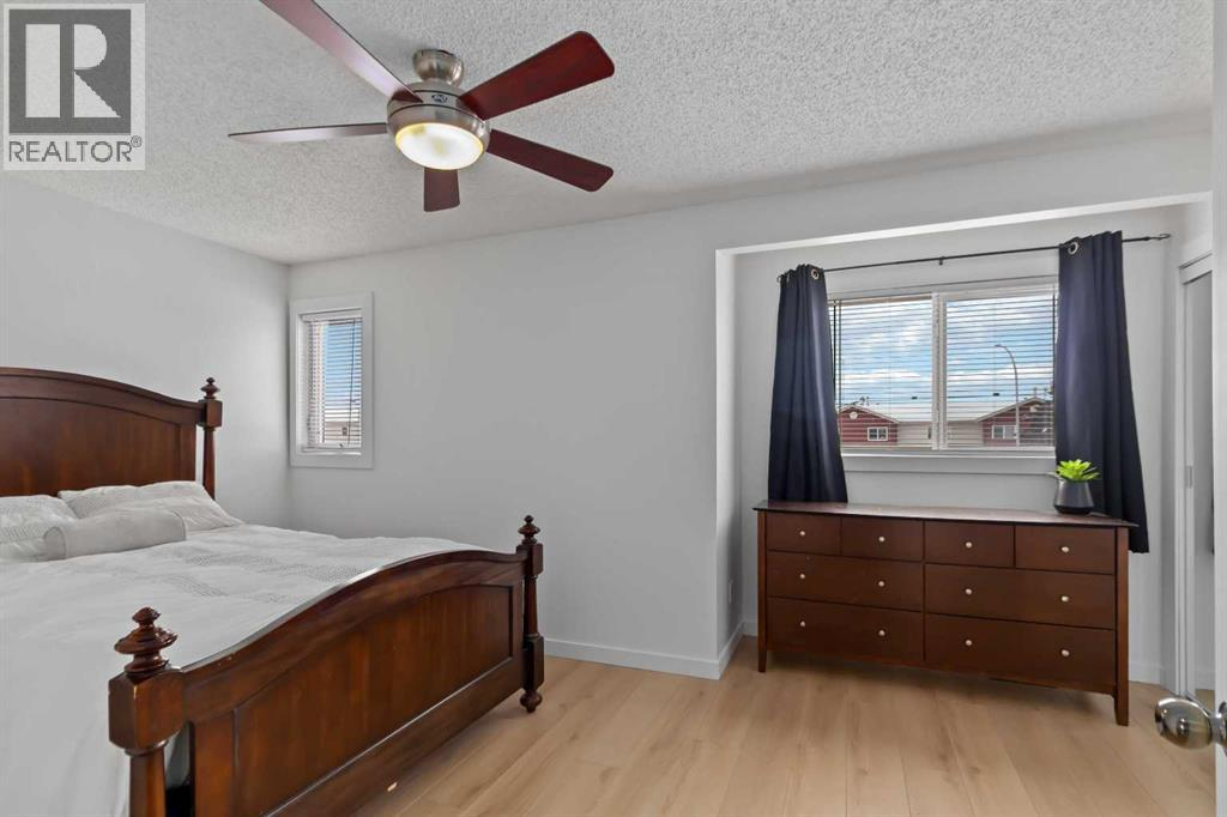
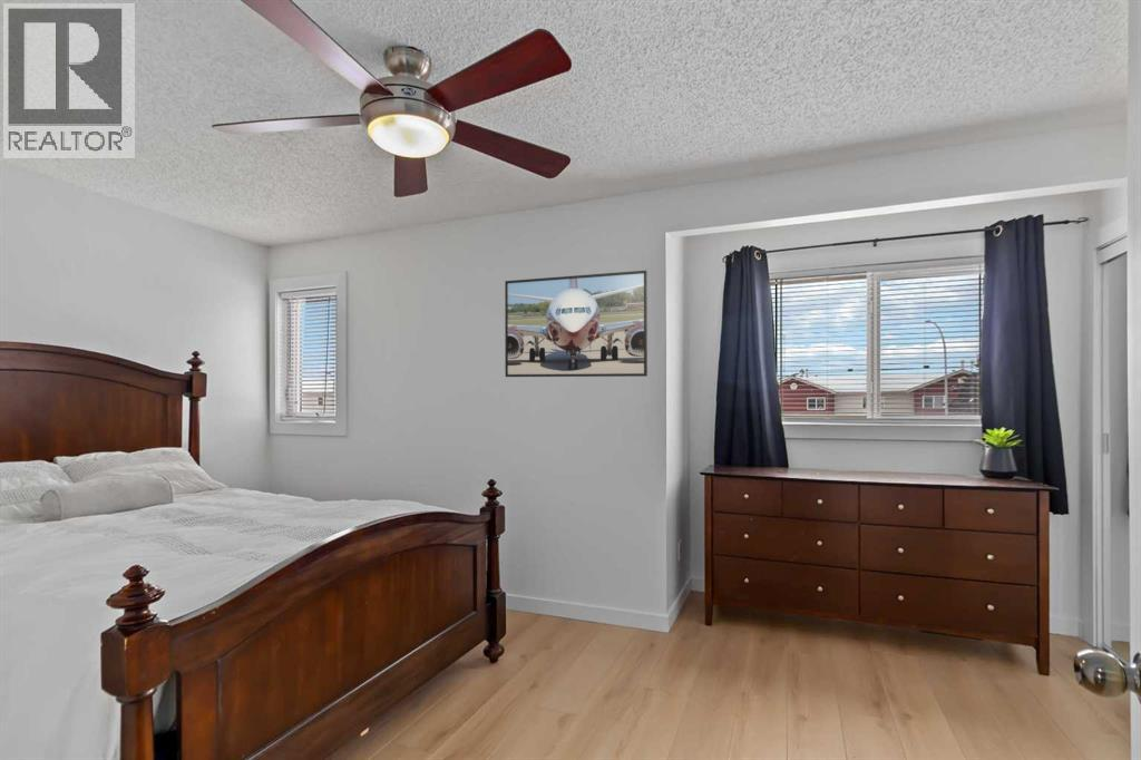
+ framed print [504,270,648,378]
